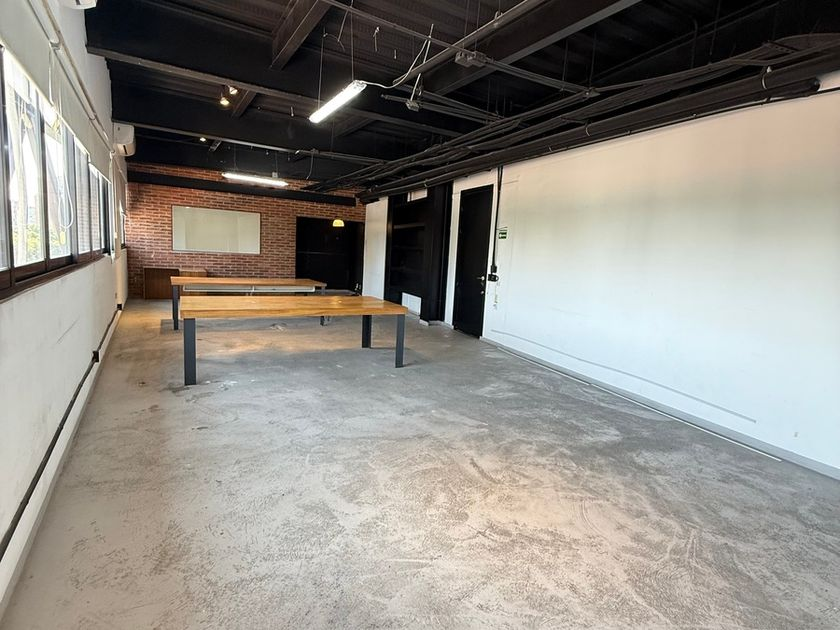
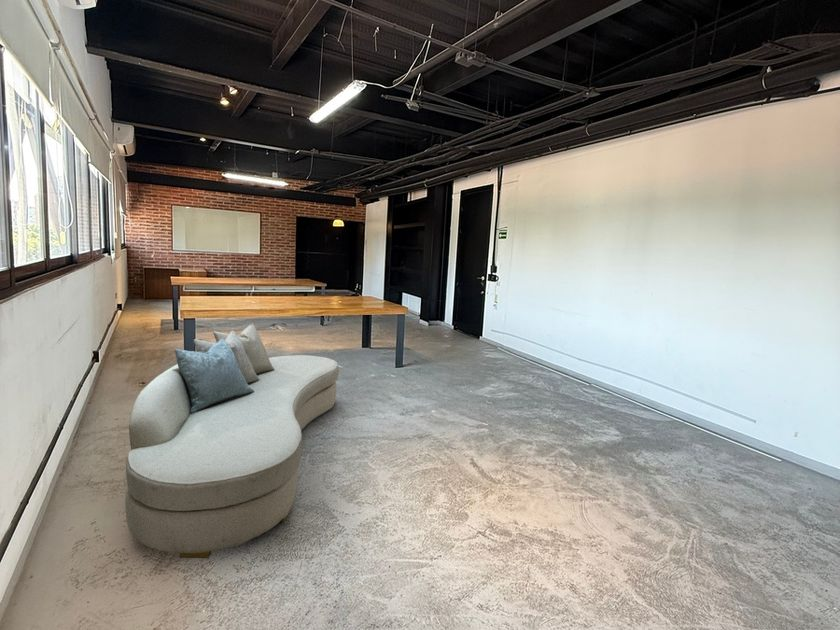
+ sofa [124,322,340,559]
